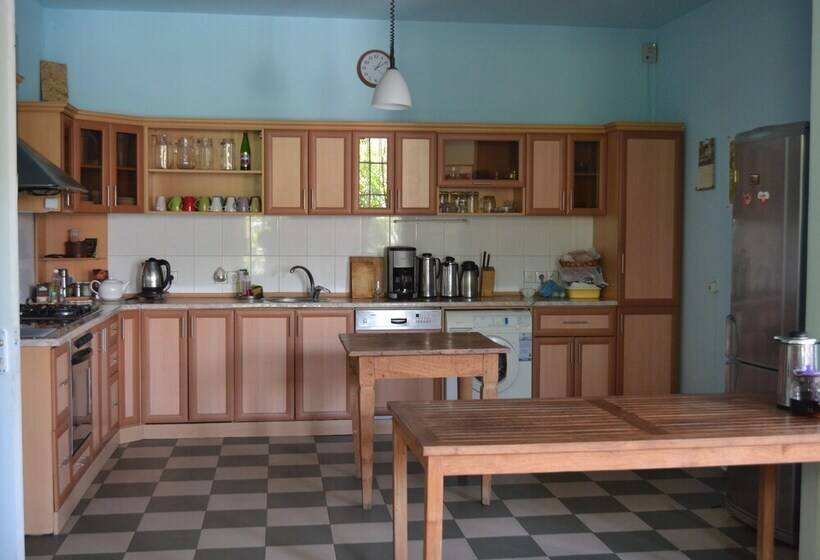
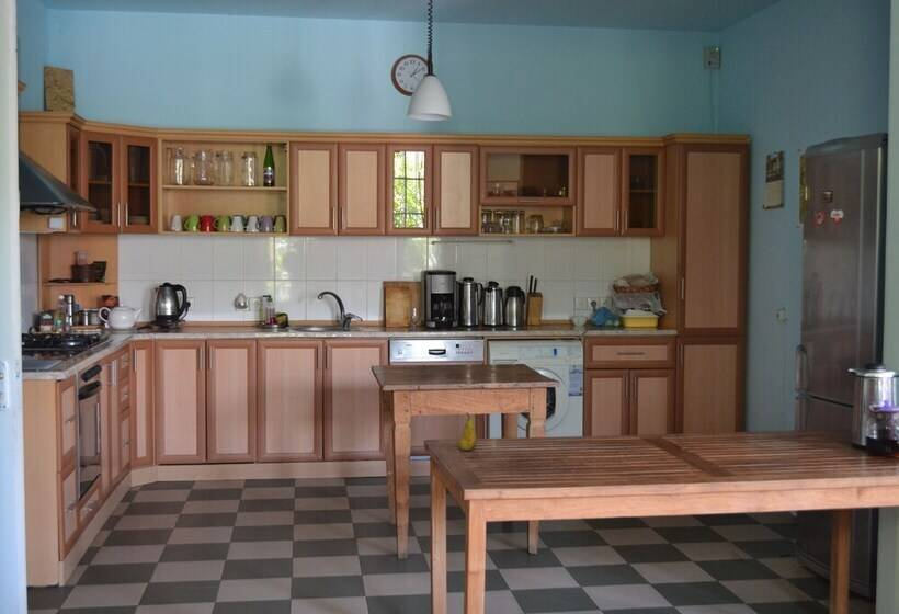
+ fruit [457,412,478,452]
